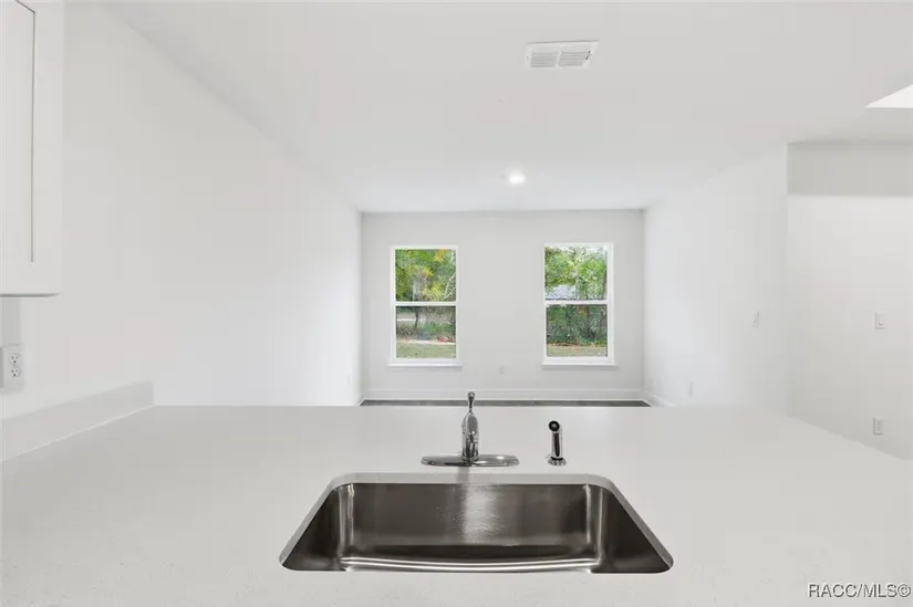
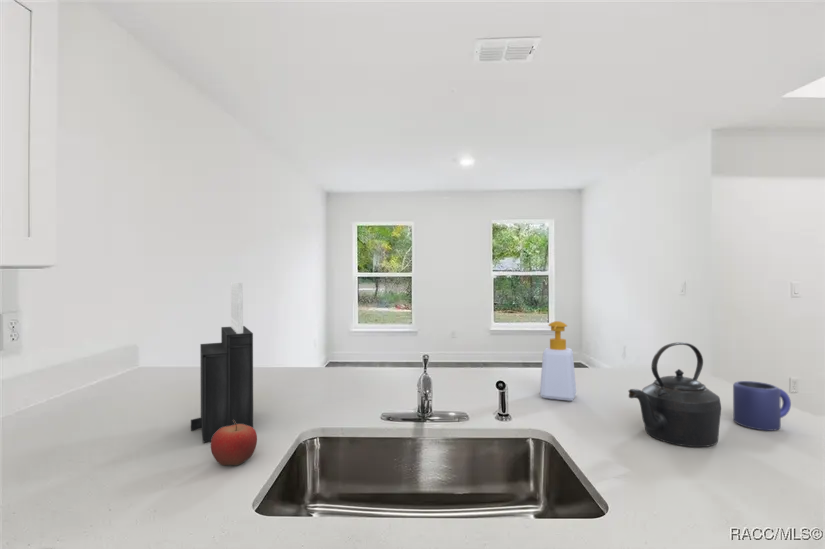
+ soap bottle [539,320,577,402]
+ mug [732,380,792,432]
+ fruit [210,420,258,466]
+ kettle [628,341,722,448]
+ knife block [190,281,254,443]
